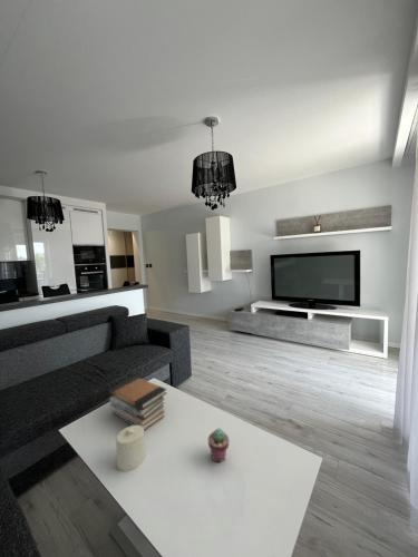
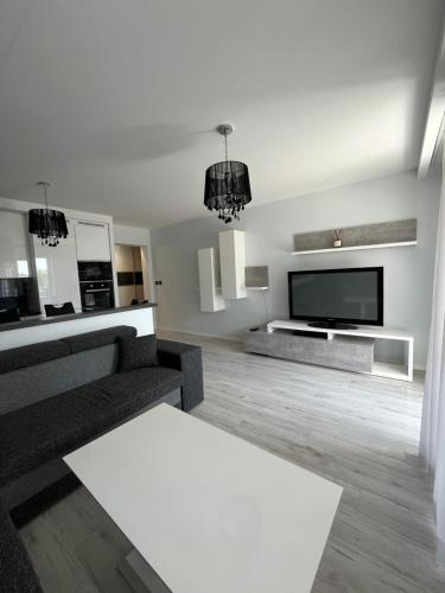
- candle [115,426,147,472]
- potted succulent [207,428,230,463]
- book stack [109,375,168,431]
